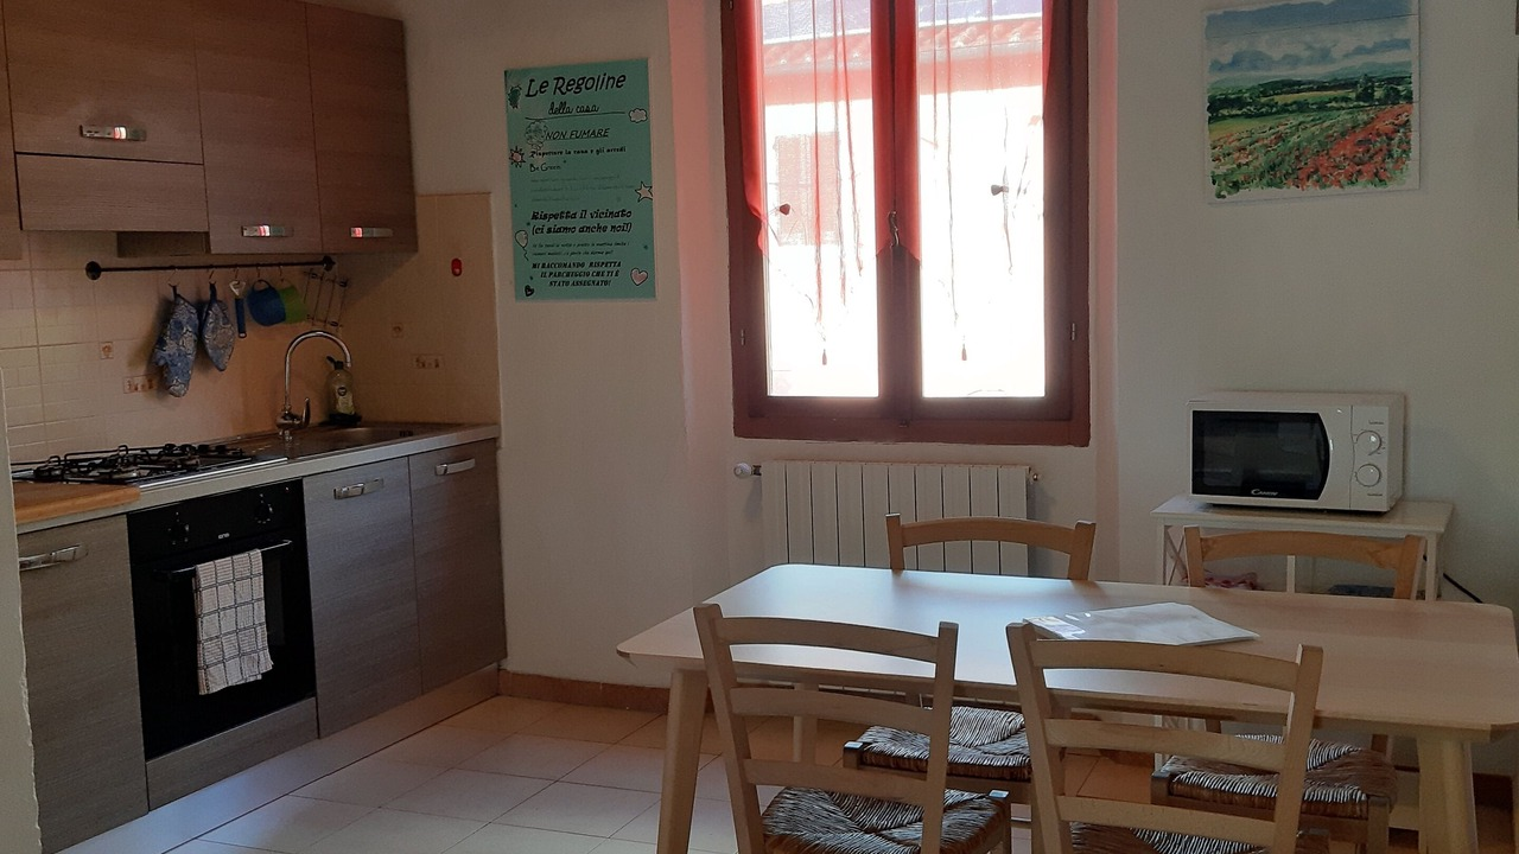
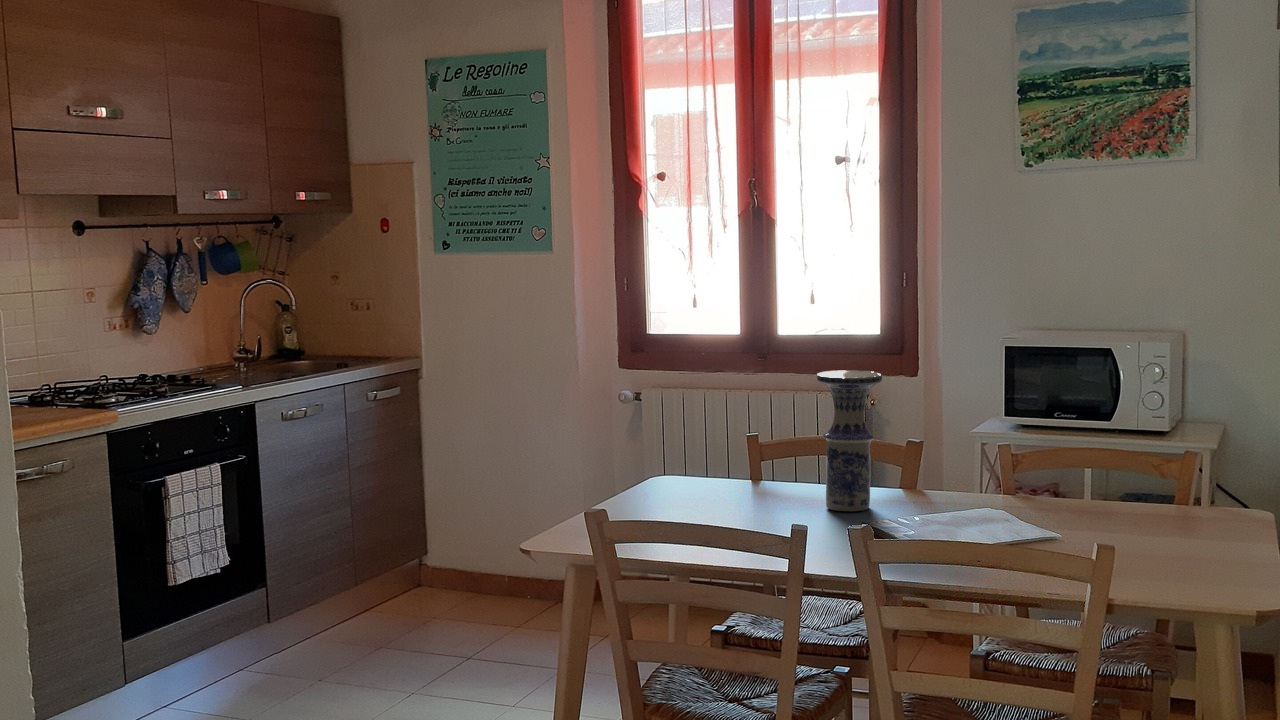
+ vase [816,369,883,512]
